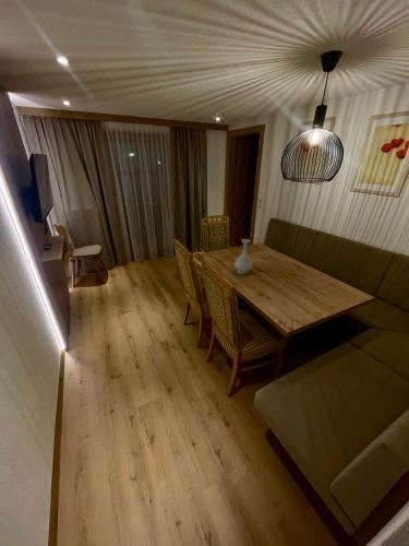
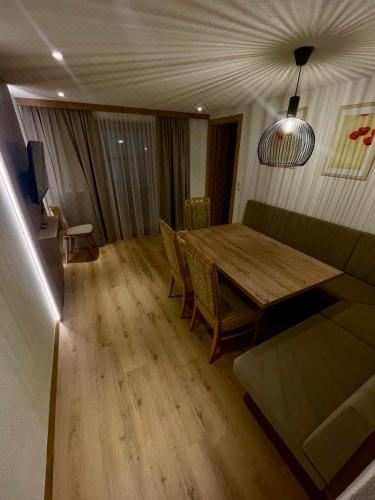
- vase [233,238,253,275]
